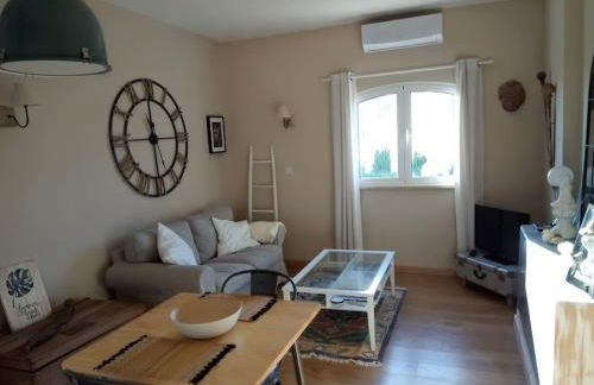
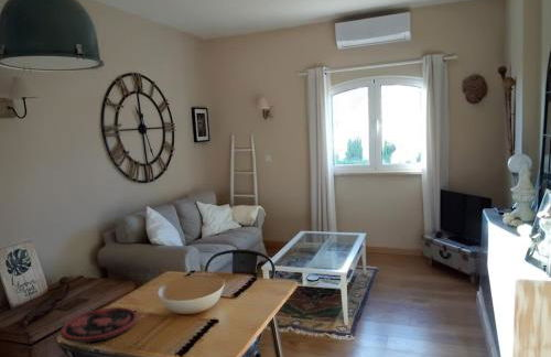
+ plate [60,306,139,344]
